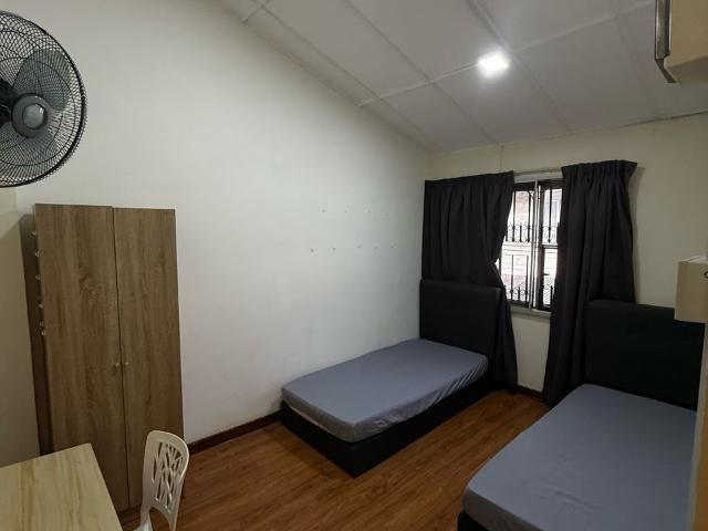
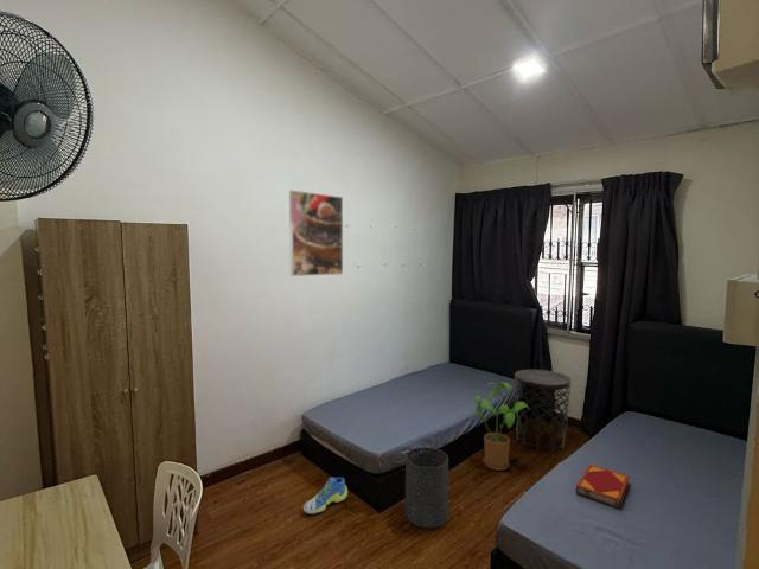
+ house plant [472,382,530,472]
+ hardback book [575,463,631,510]
+ side table [514,369,572,454]
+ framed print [288,190,344,277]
+ sneaker [302,475,349,514]
+ trash can [404,446,449,529]
